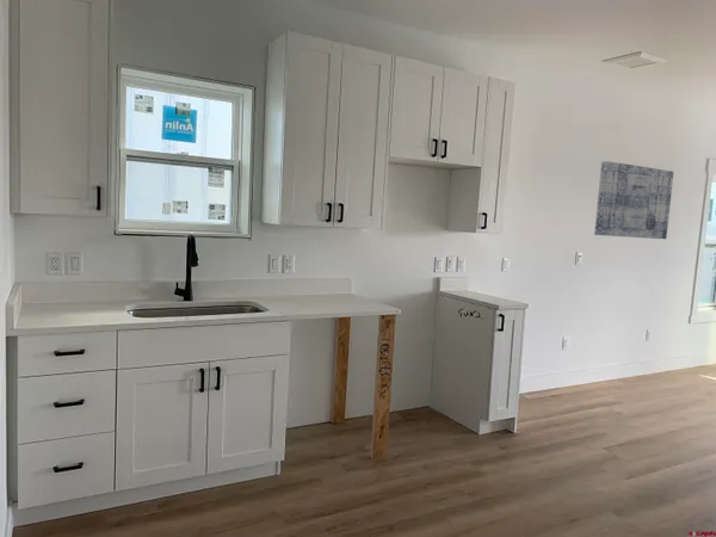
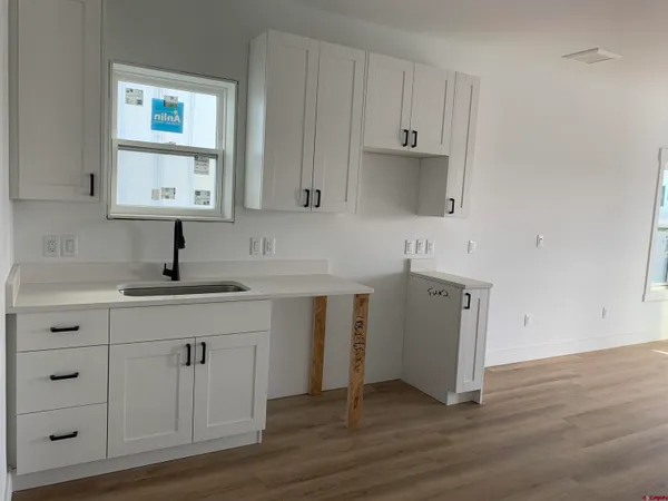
- wall art [593,160,674,240]
